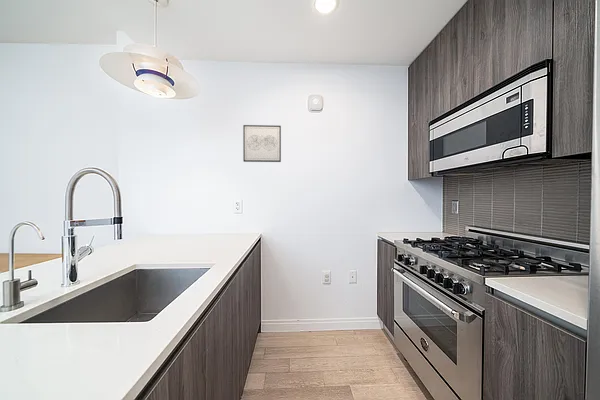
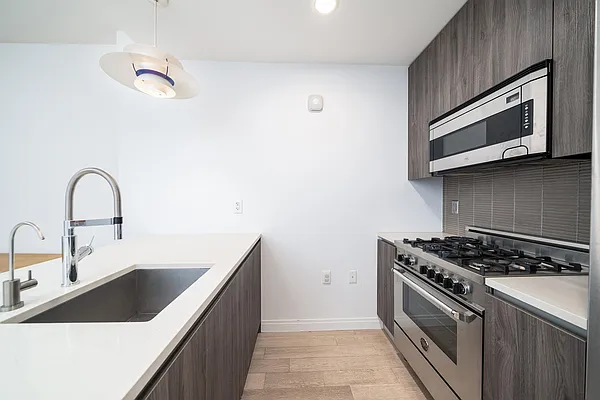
- wall art [242,124,282,163]
